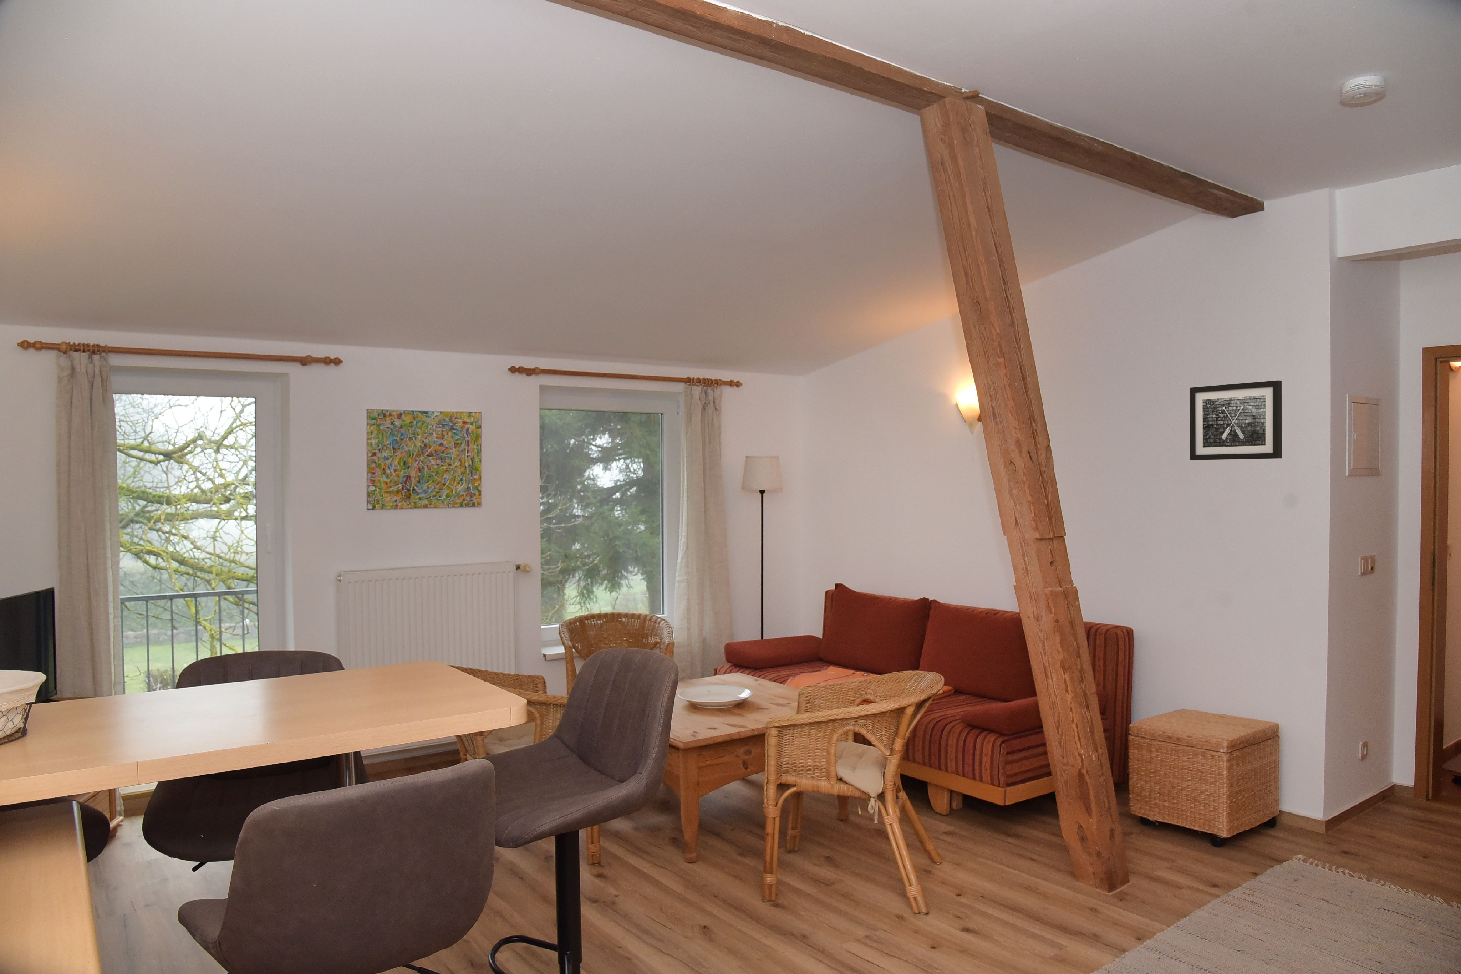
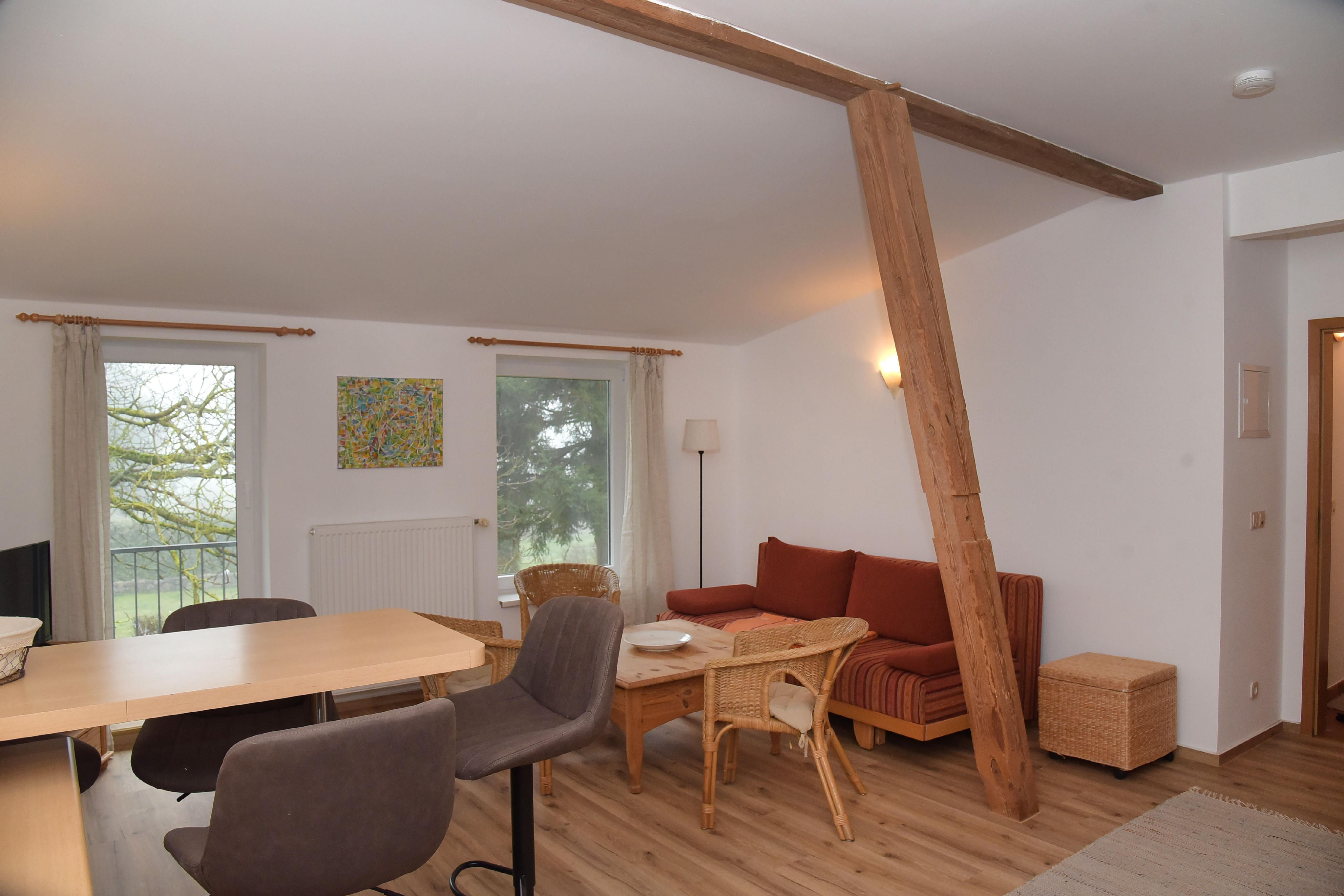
- wall art [1189,379,1283,461]
